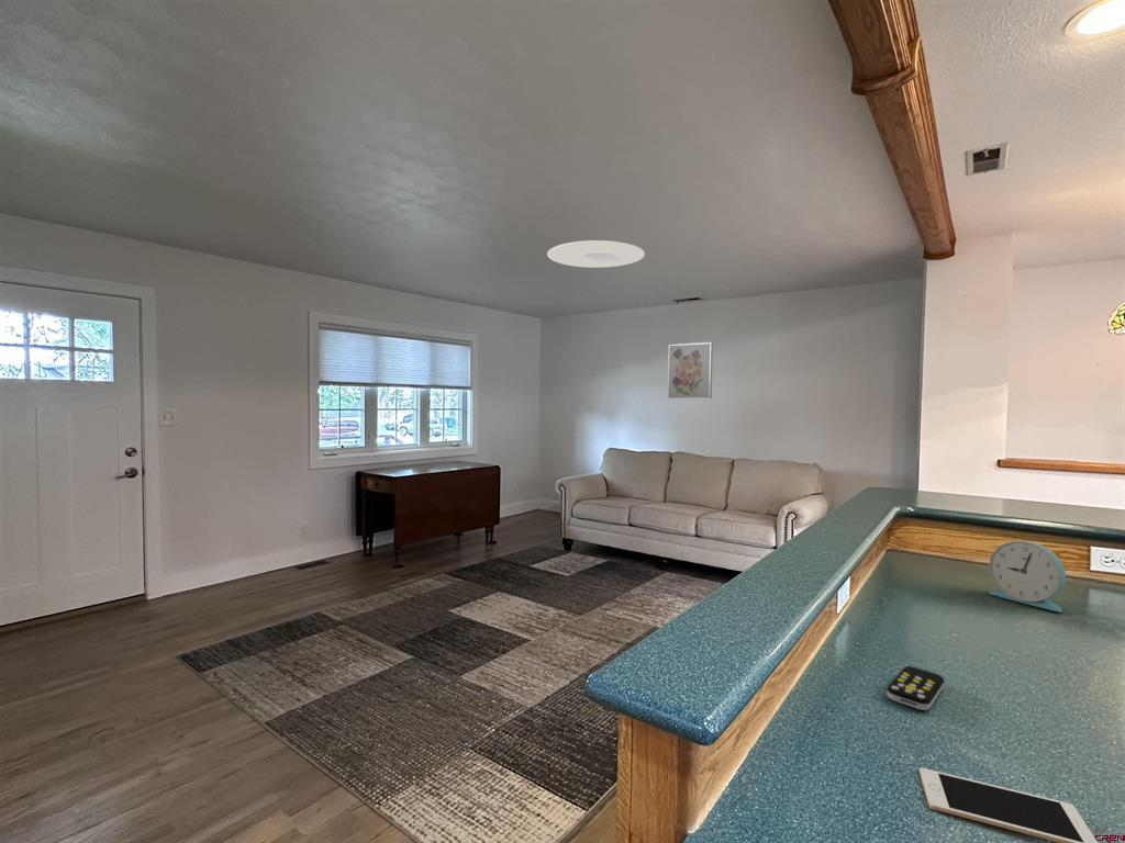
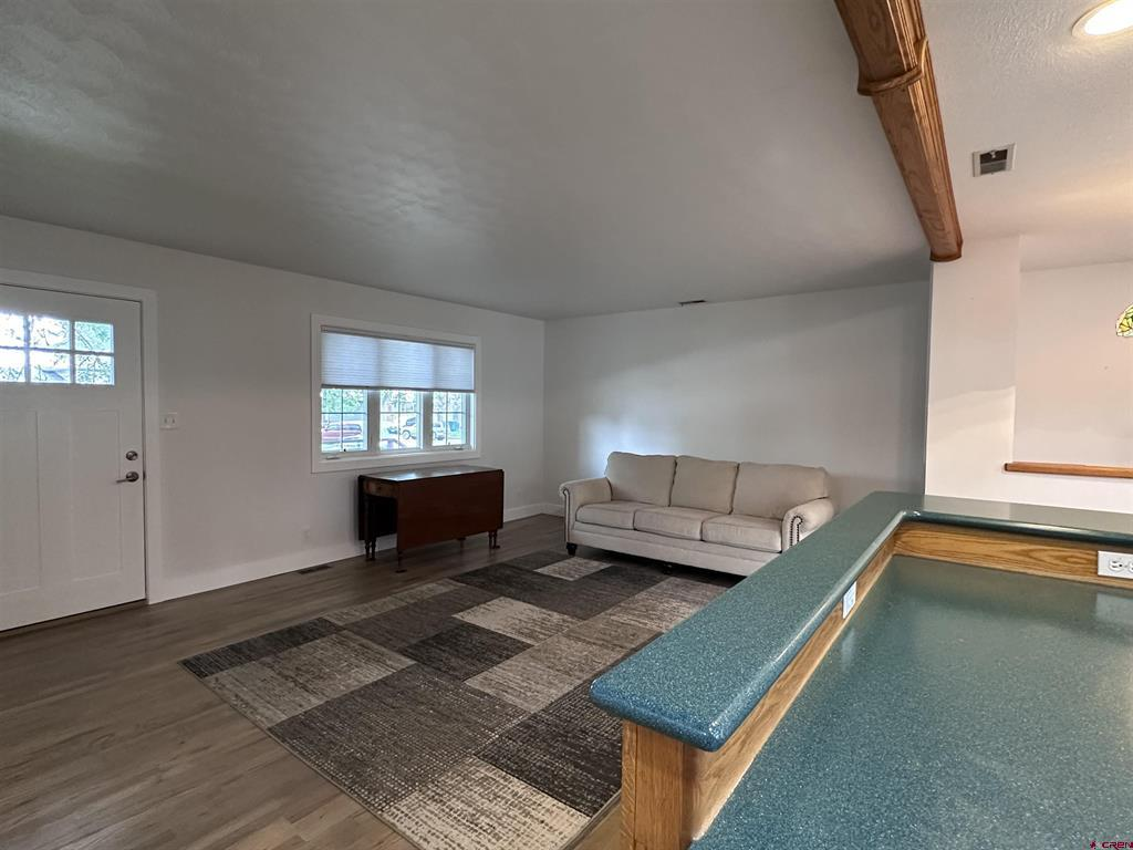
- ceiling light [546,239,646,269]
- wall art [667,341,714,400]
- alarm clock [988,540,1067,612]
- cell phone [918,767,1099,843]
- remote control [885,665,946,711]
